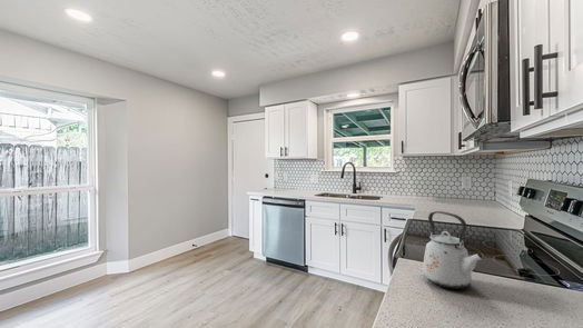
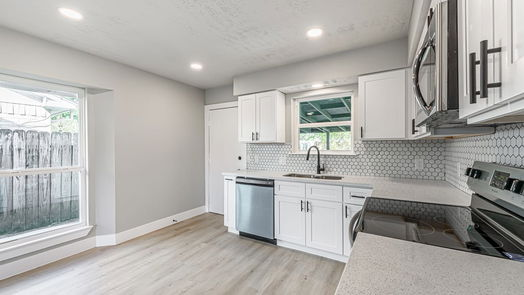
- kettle [422,210,485,290]
